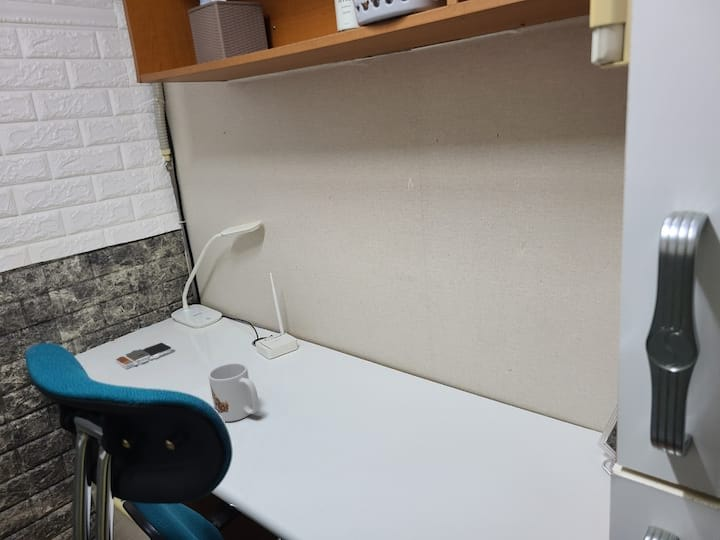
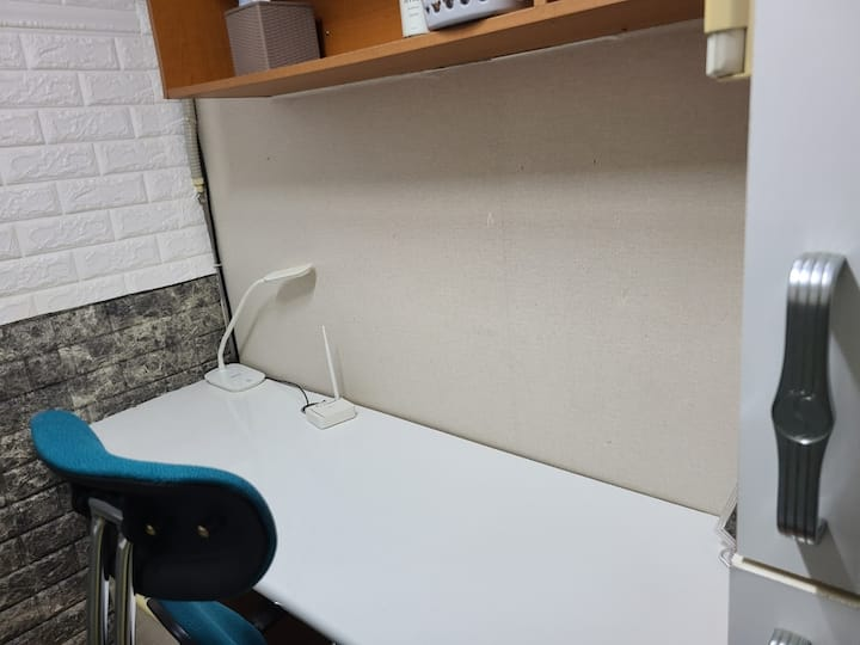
- architectural model [115,342,176,370]
- mug [208,362,260,422]
